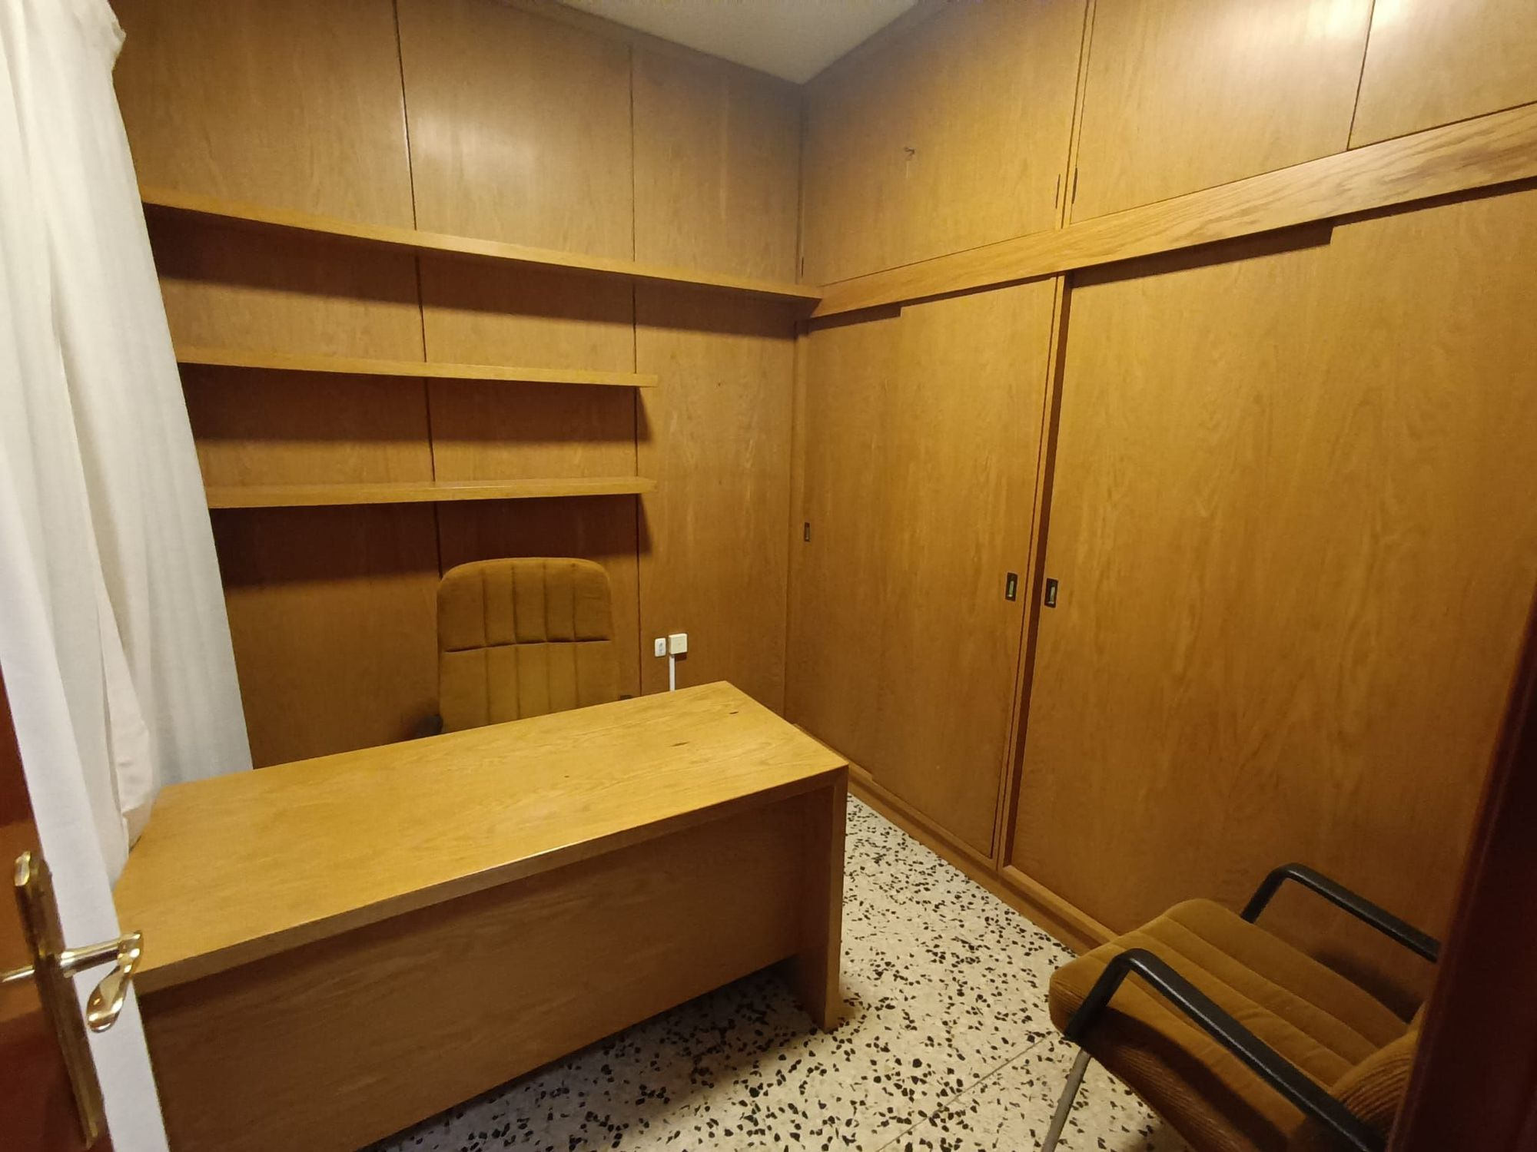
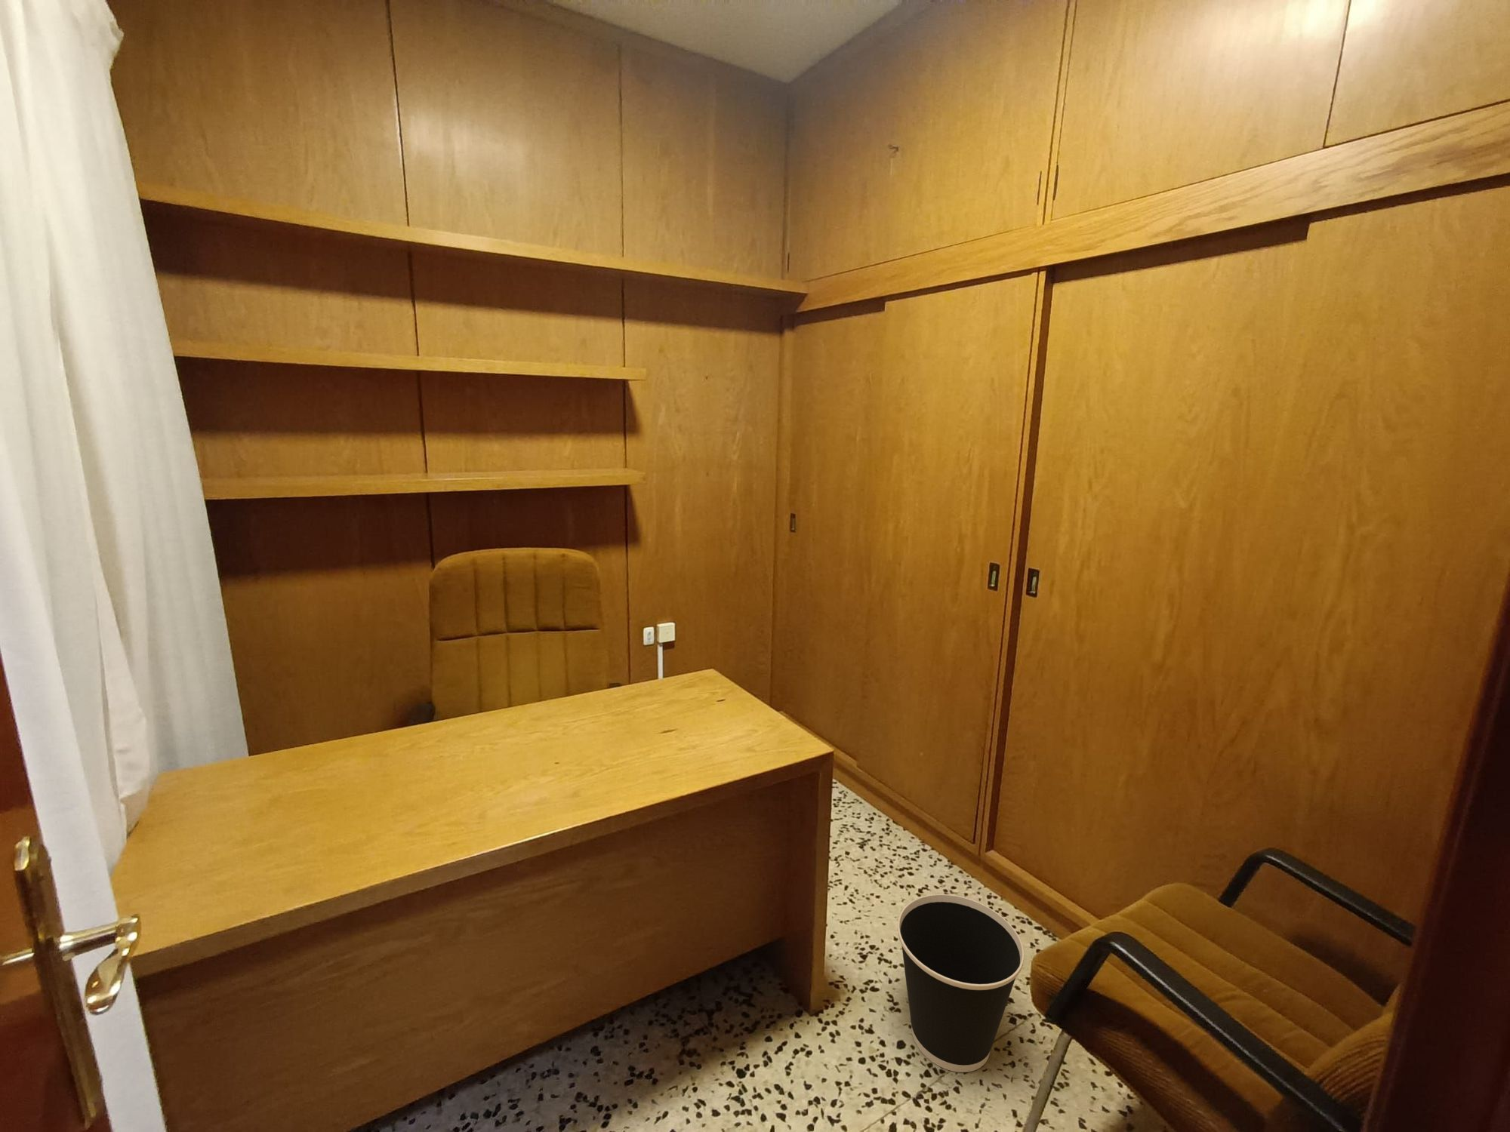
+ wastebasket [896,893,1025,1073]
